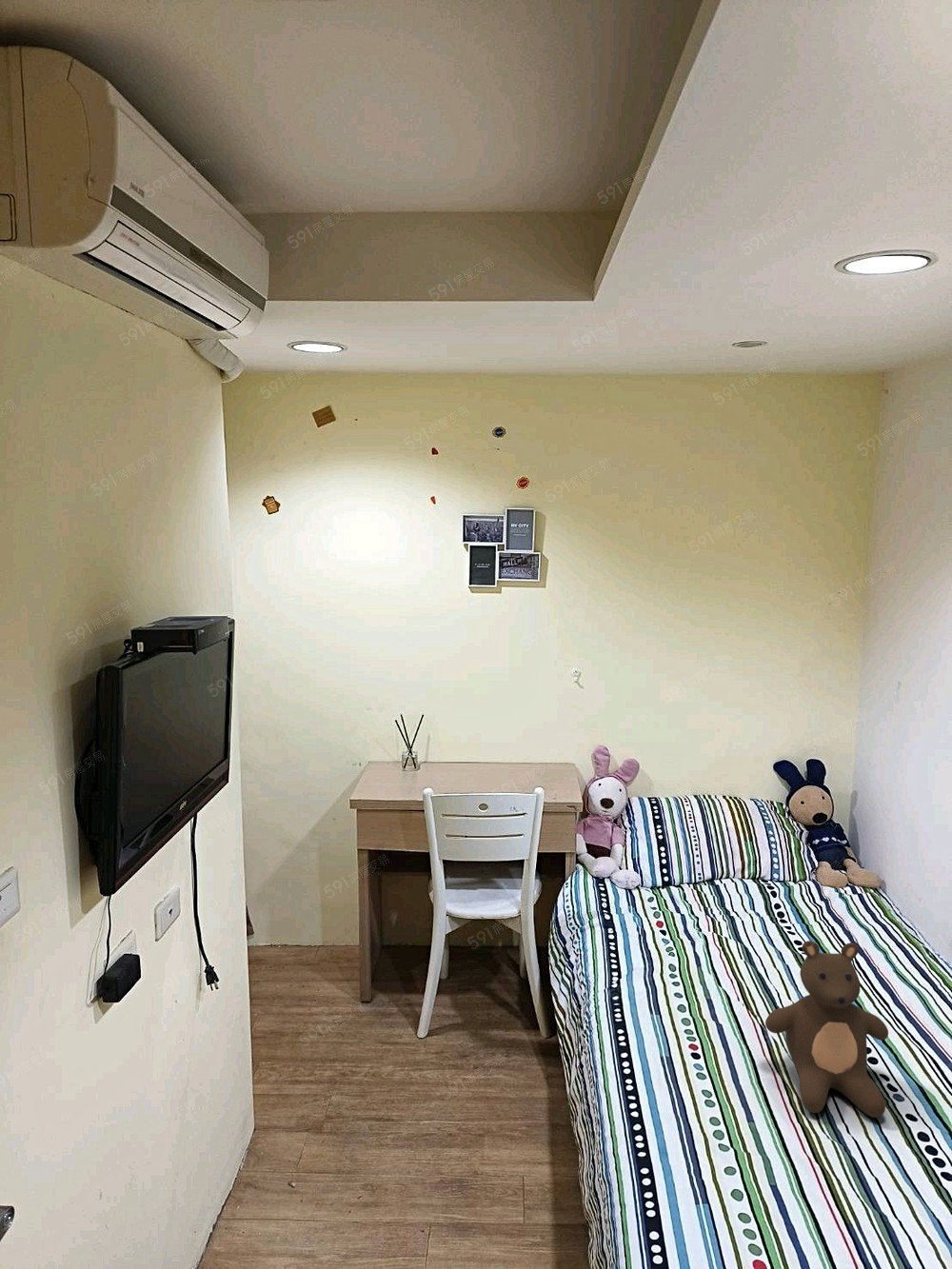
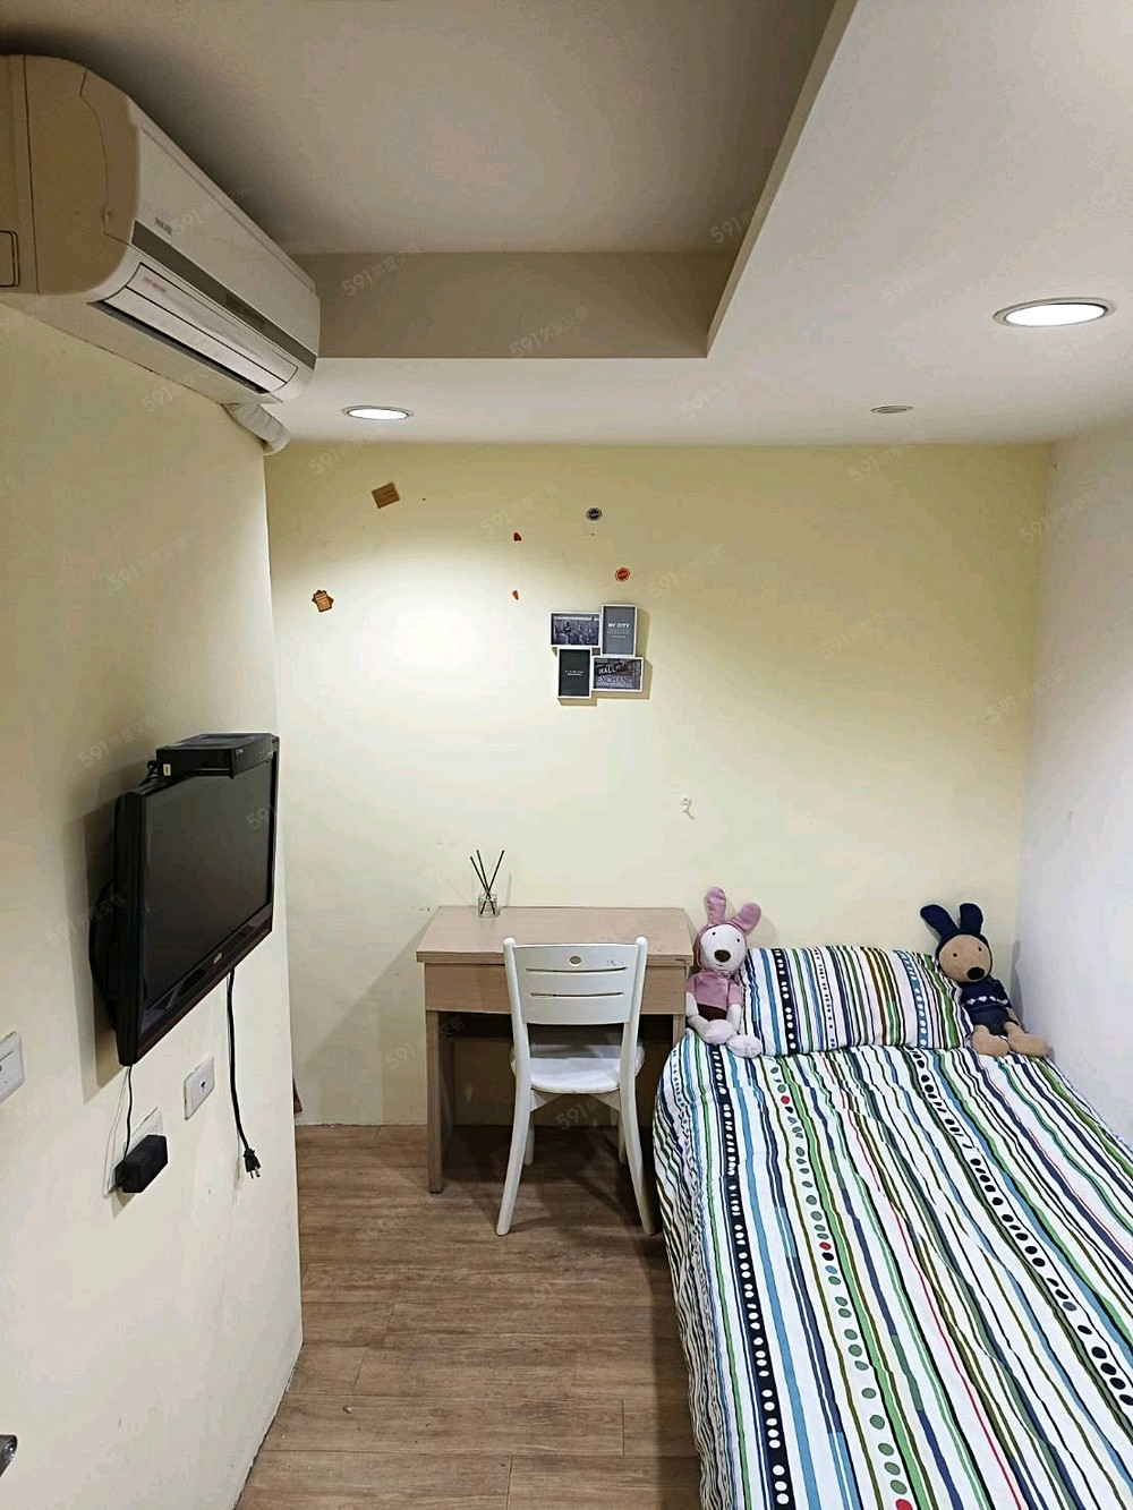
- teddy bear [764,940,889,1119]
